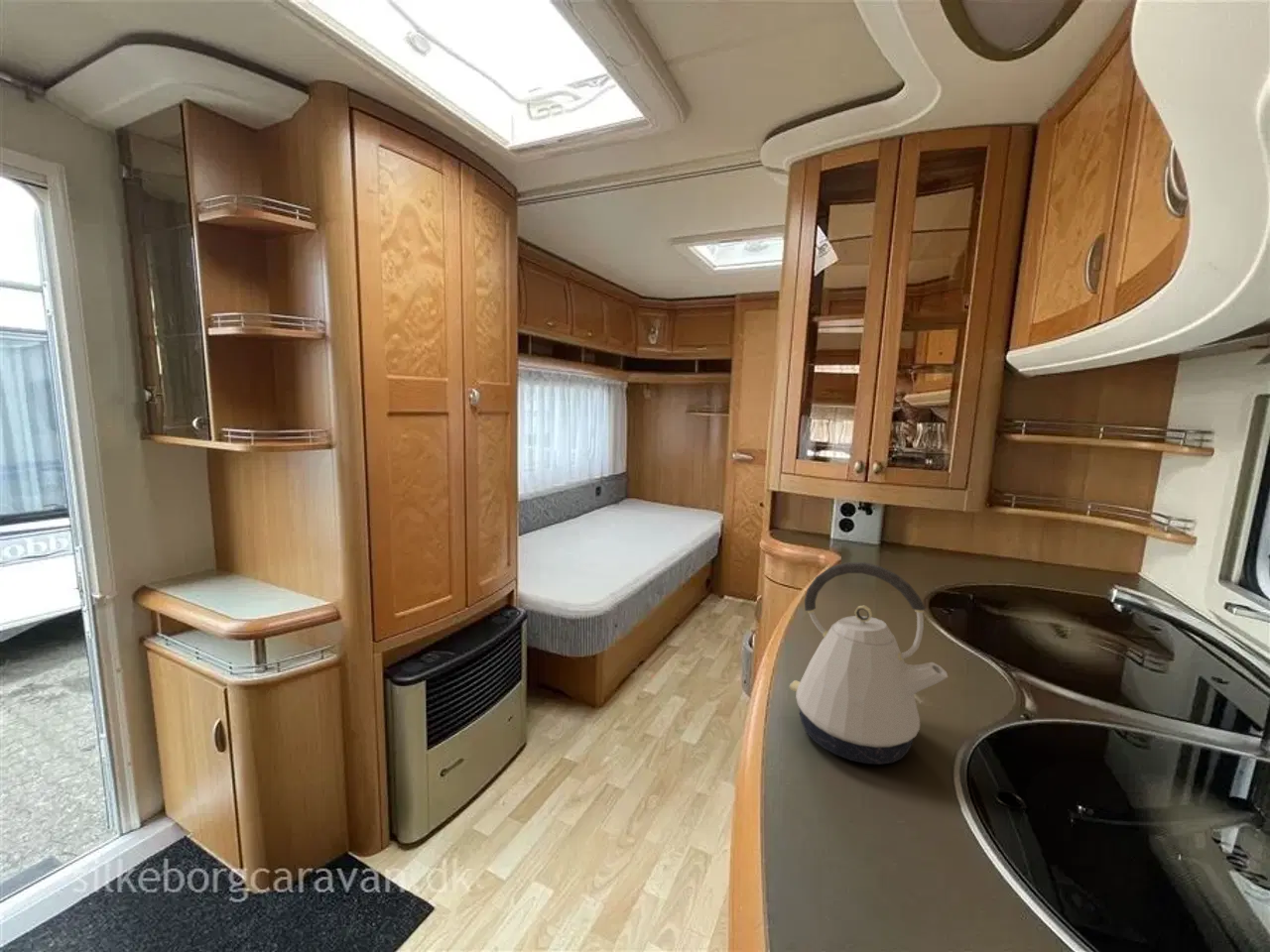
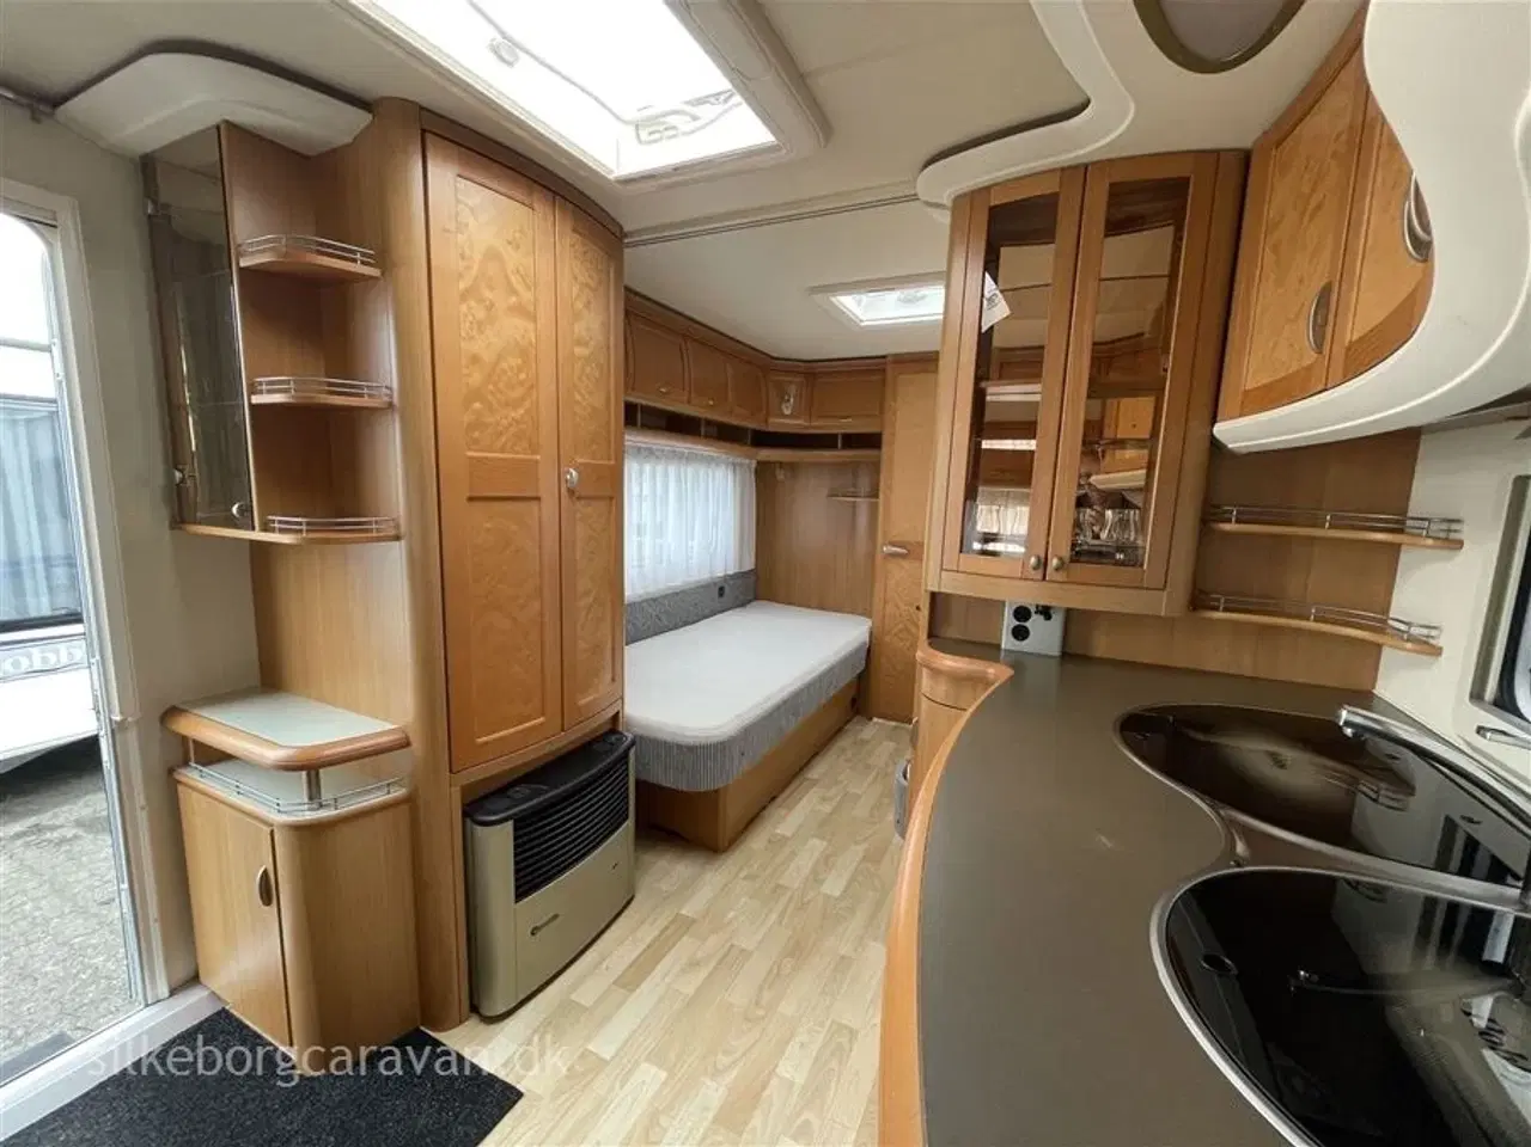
- kettle [789,561,949,766]
